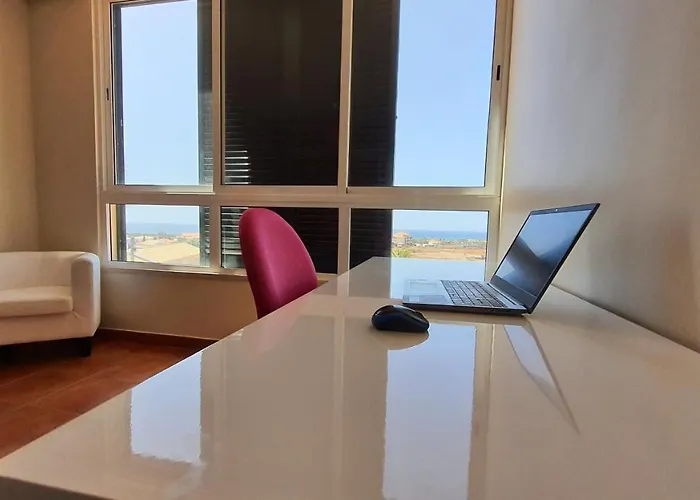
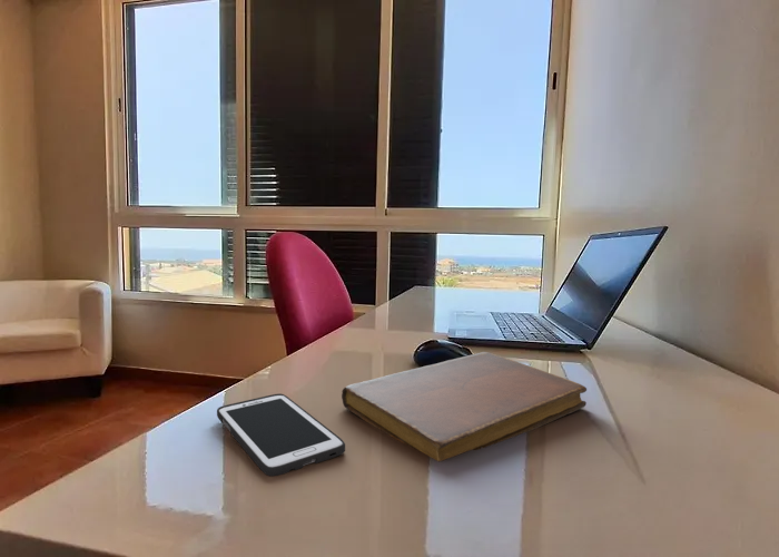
+ notebook [341,351,588,462]
+ cell phone [216,392,346,477]
